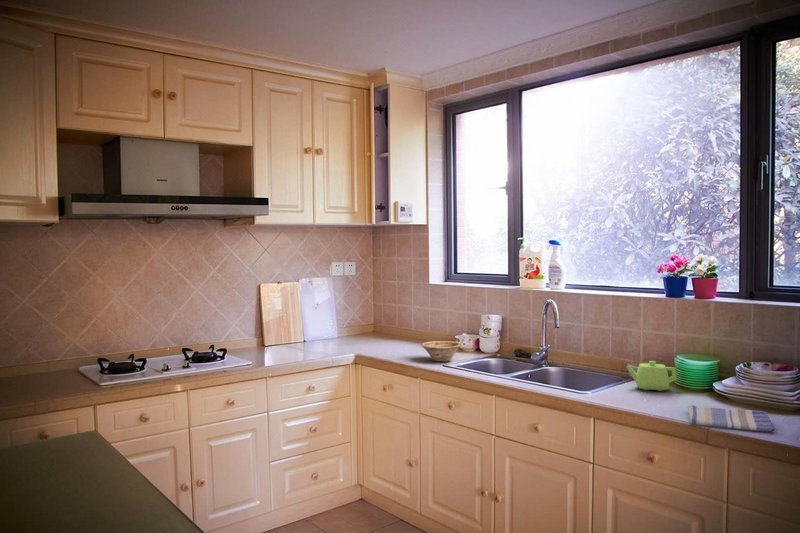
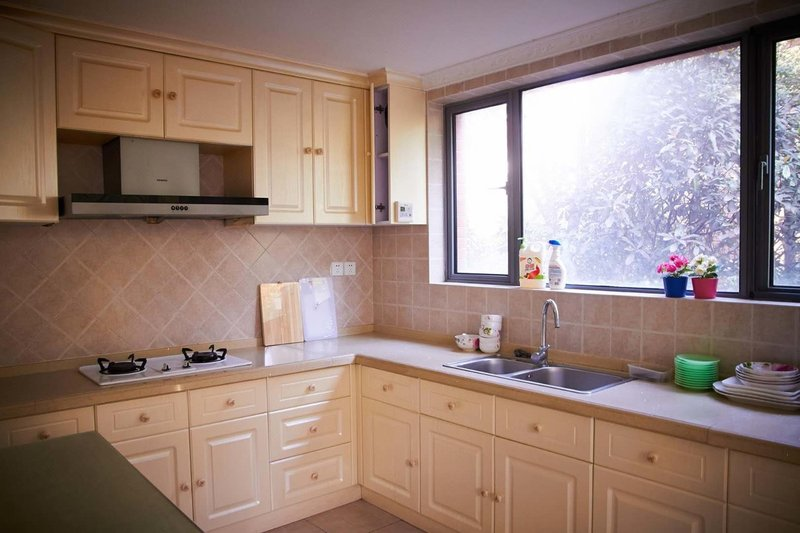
- dish [420,340,462,363]
- dish towel [687,404,776,433]
- teapot [626,360,678,392]
